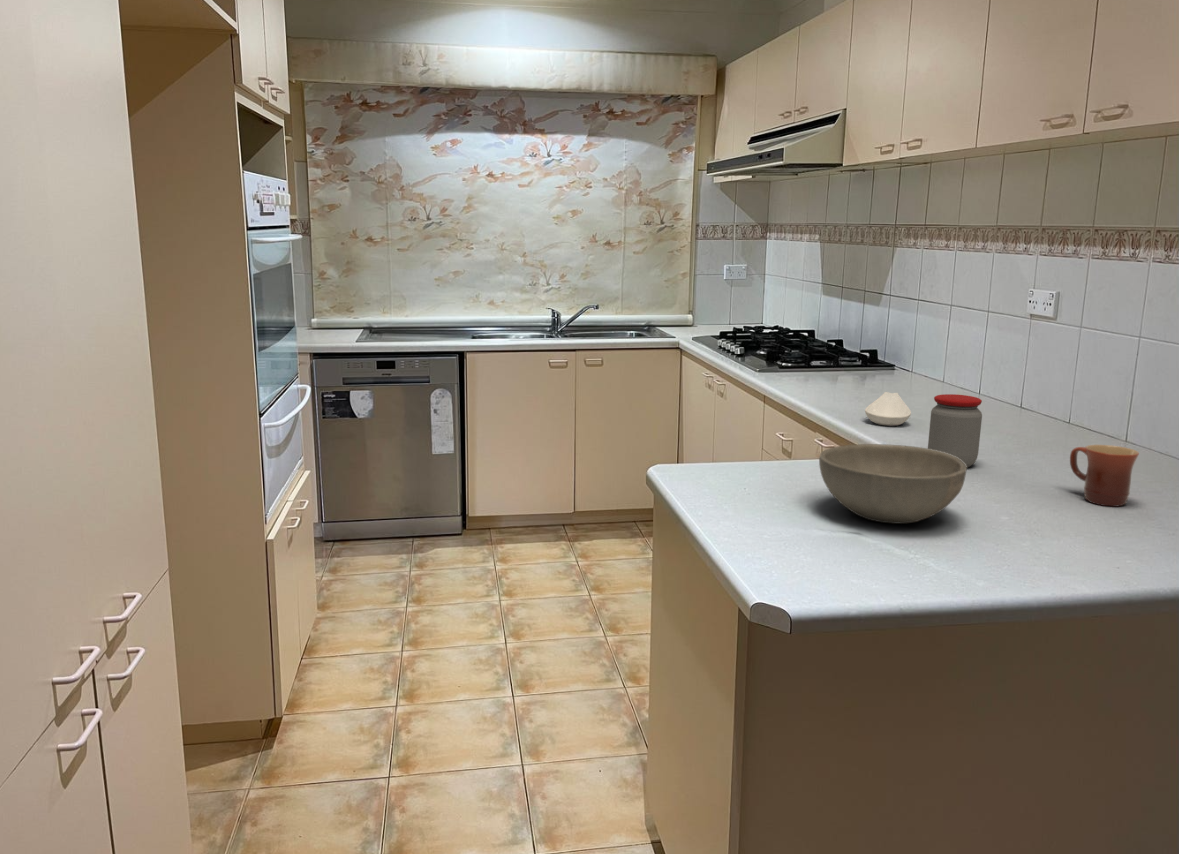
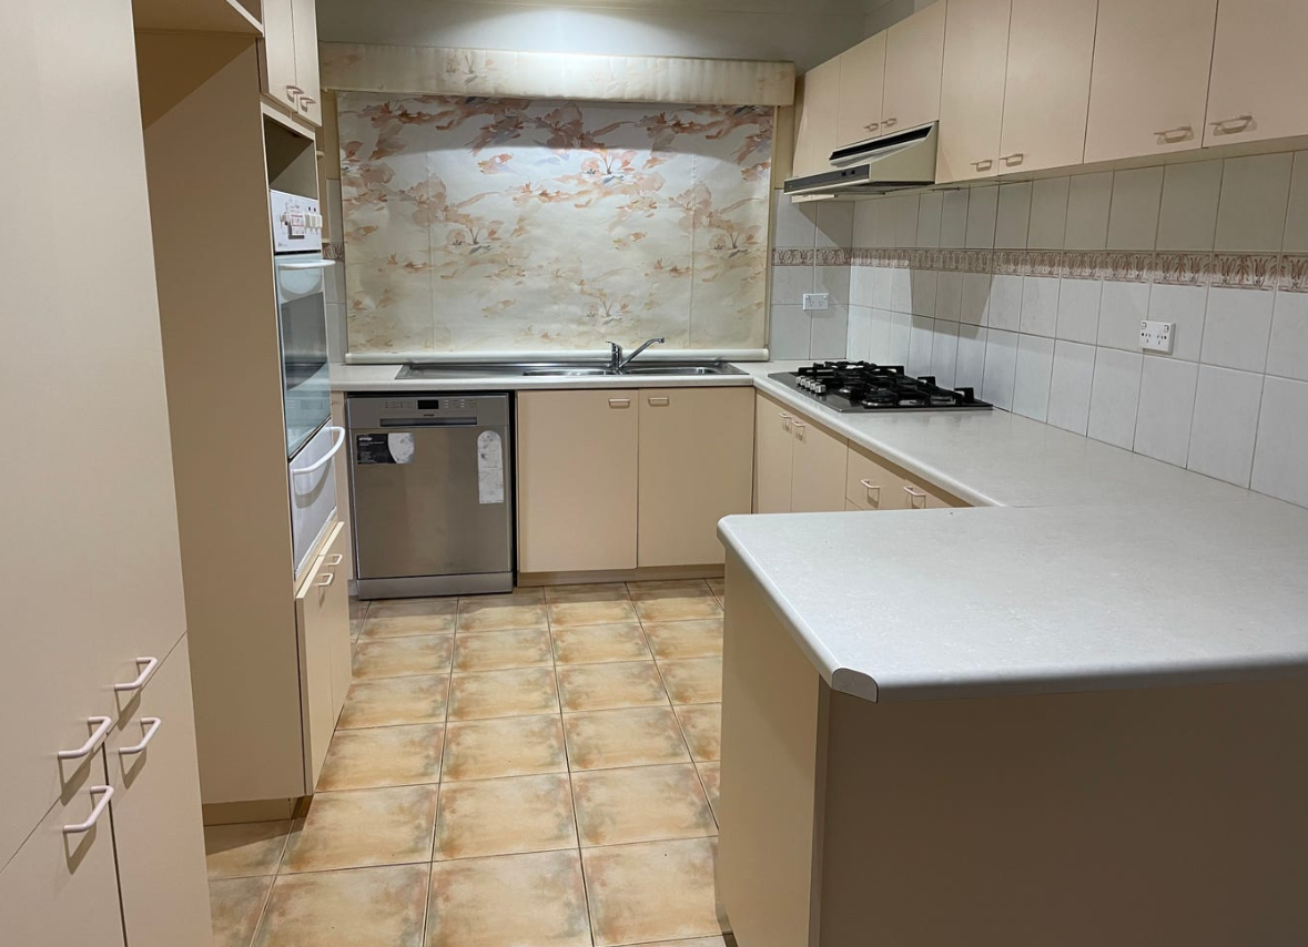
- bowl [818,443,968,525]
- jar [927,393,983,469]
- spoon rest [864,391,912,427]
- mug [1069,444,1140,508]
